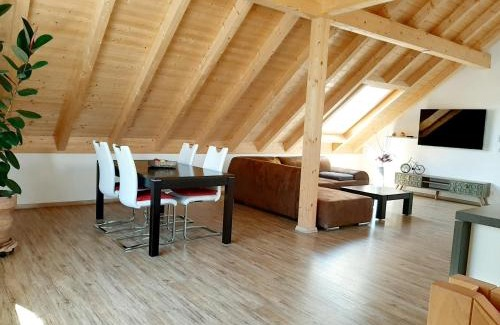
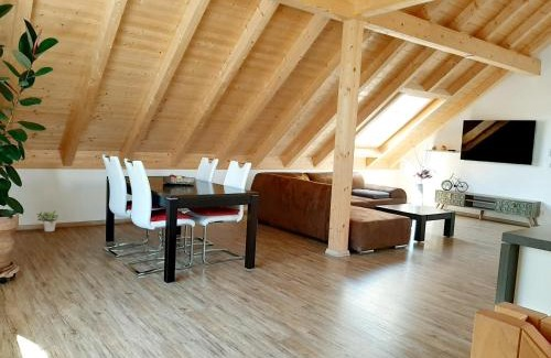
+ potted plant [35,209,60,232]
